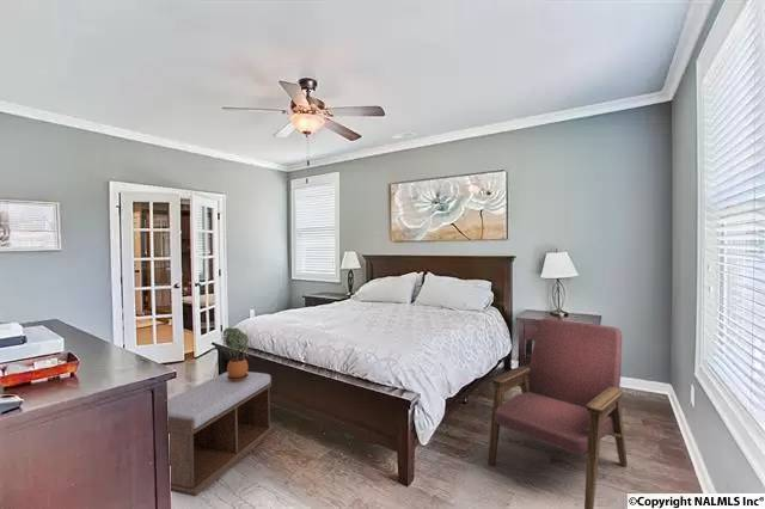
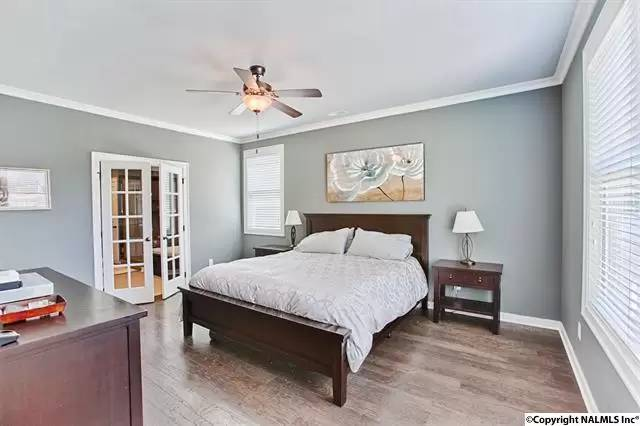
- potted plant [220,326,251,381]
- bench [166,370,274,497]
- armchair [486,318,629,509]
